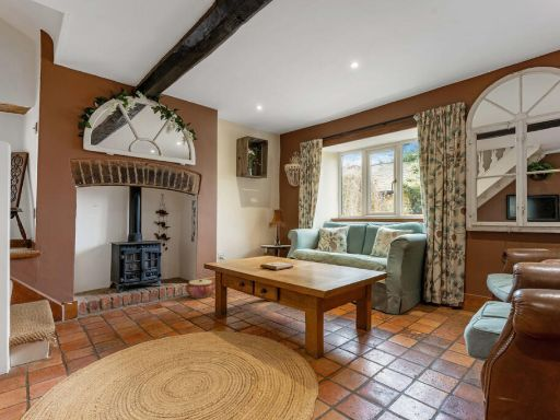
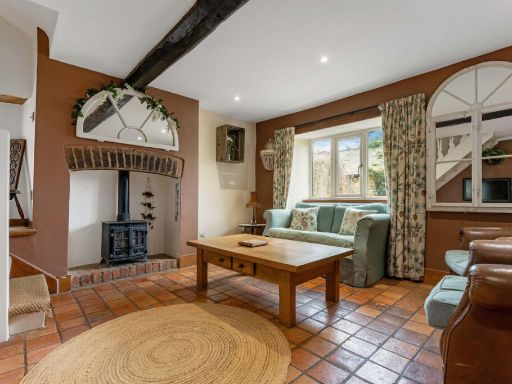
- woven basket [185,278,215,300]
